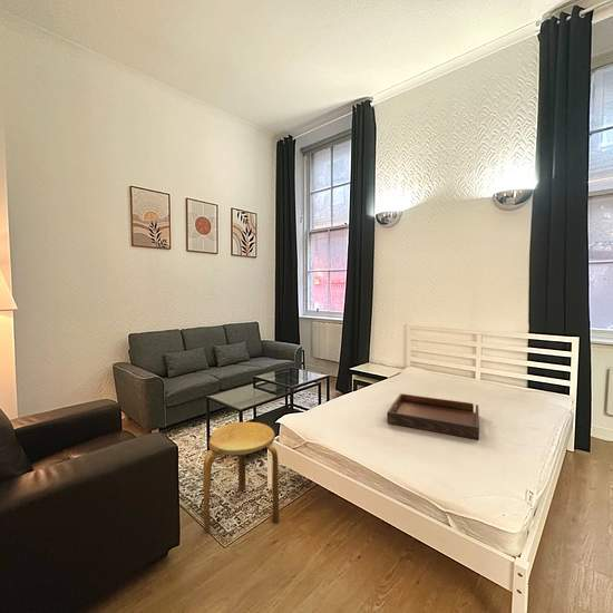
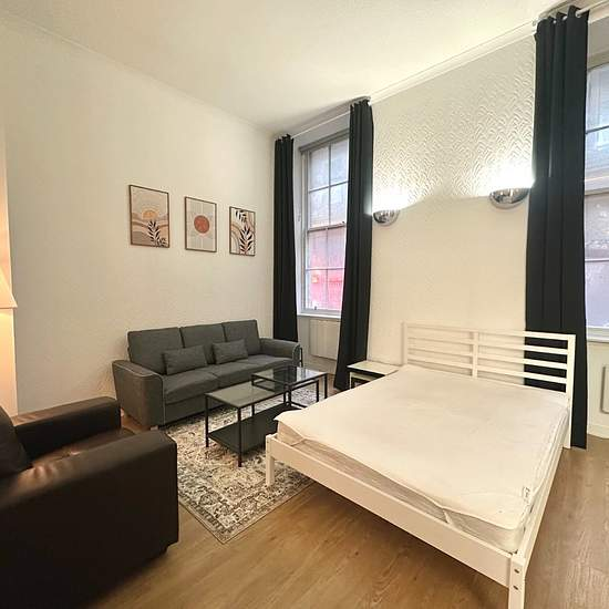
- stool [202,421,280,534]
- serving tray [386,392,480,440]
